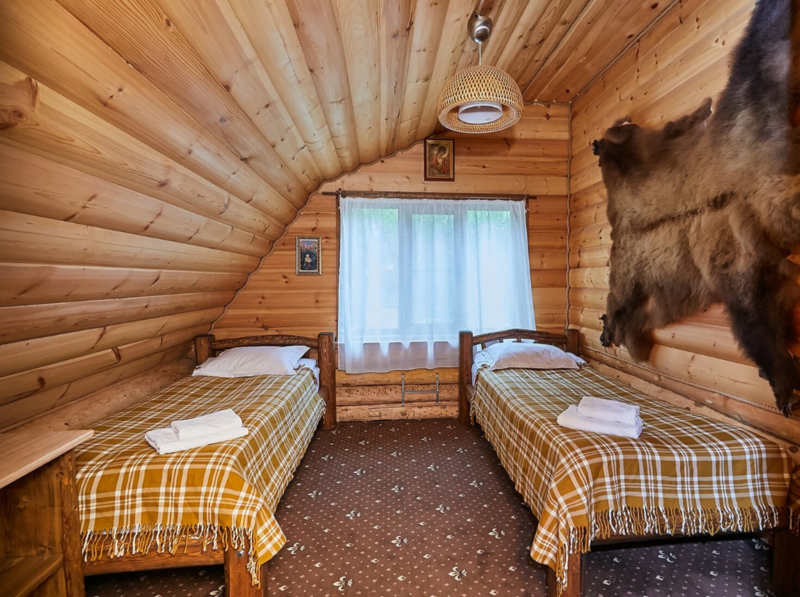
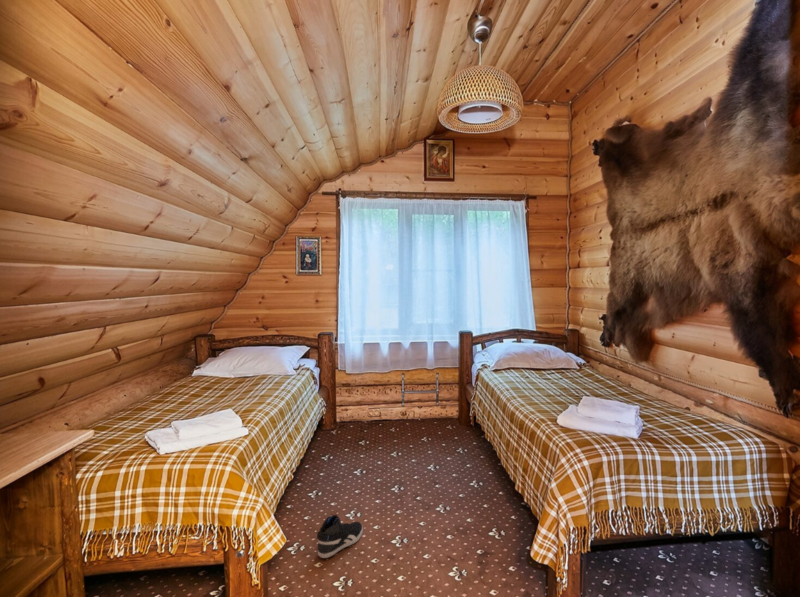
+ sneaker [316,514,364,559]
